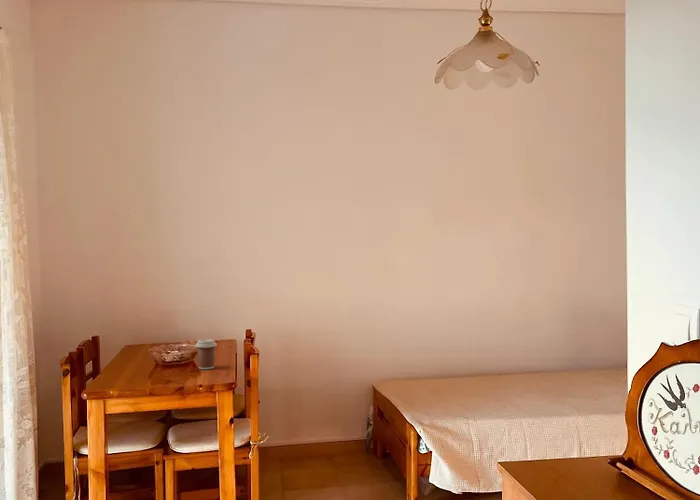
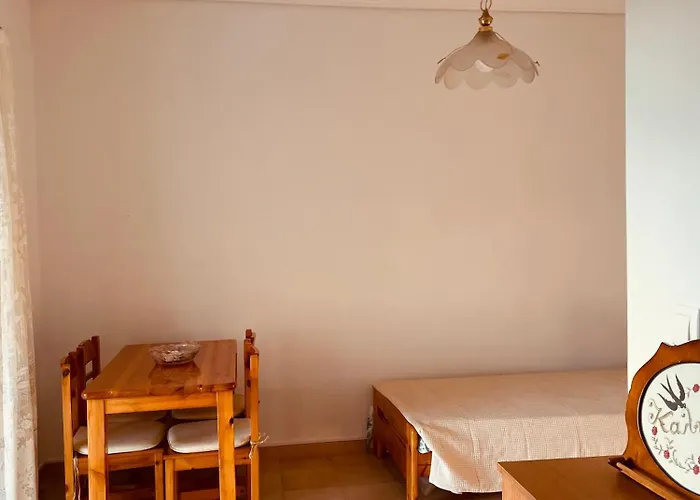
- coffee cup [194,338,218,370]
